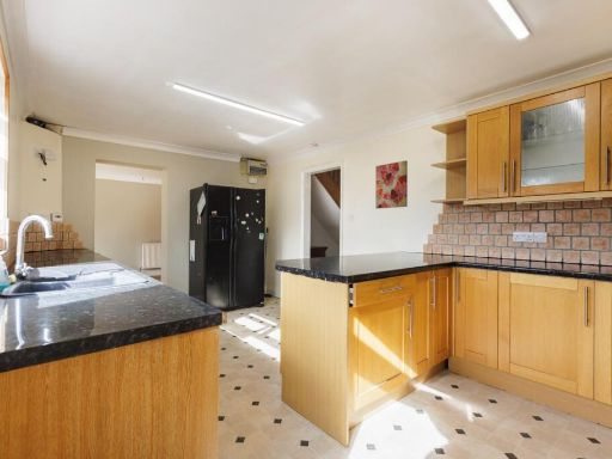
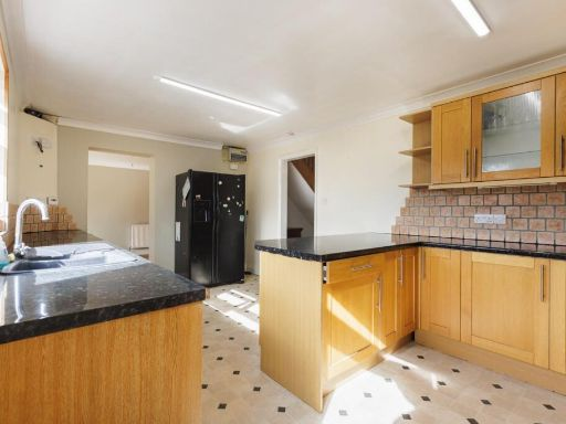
- wall art [374,159,409,209]
